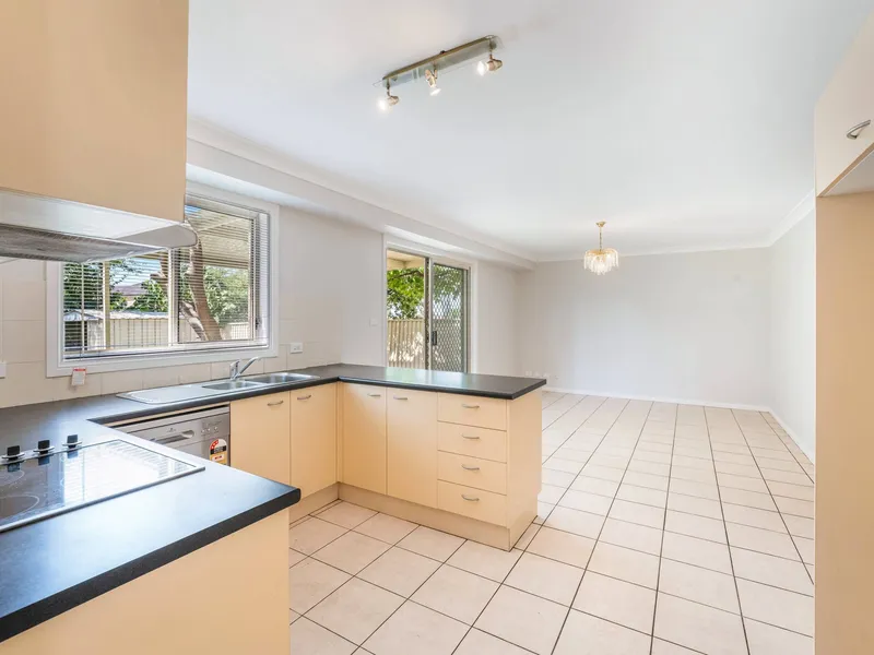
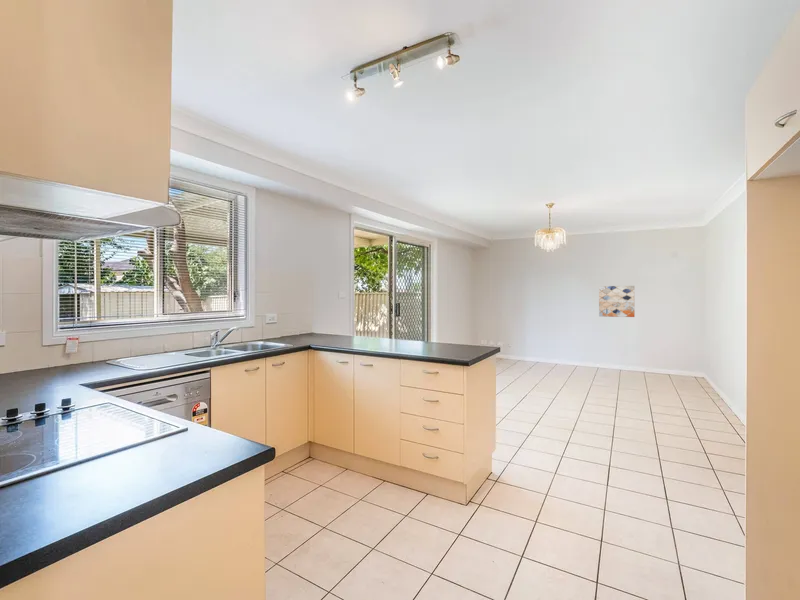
+ wall art [598,285,636,318]
